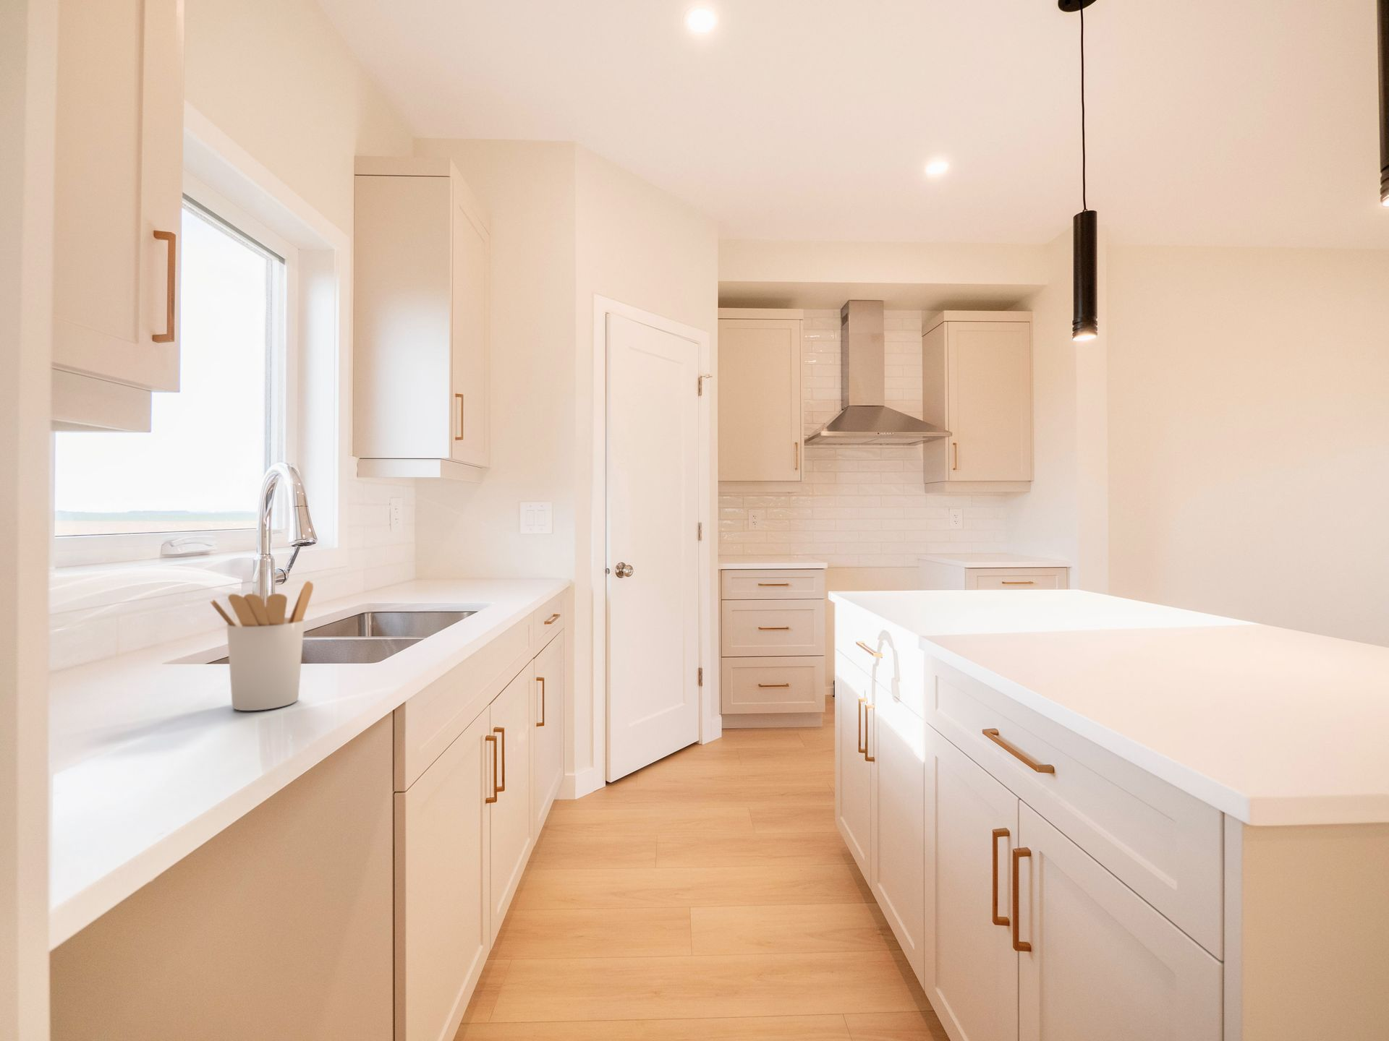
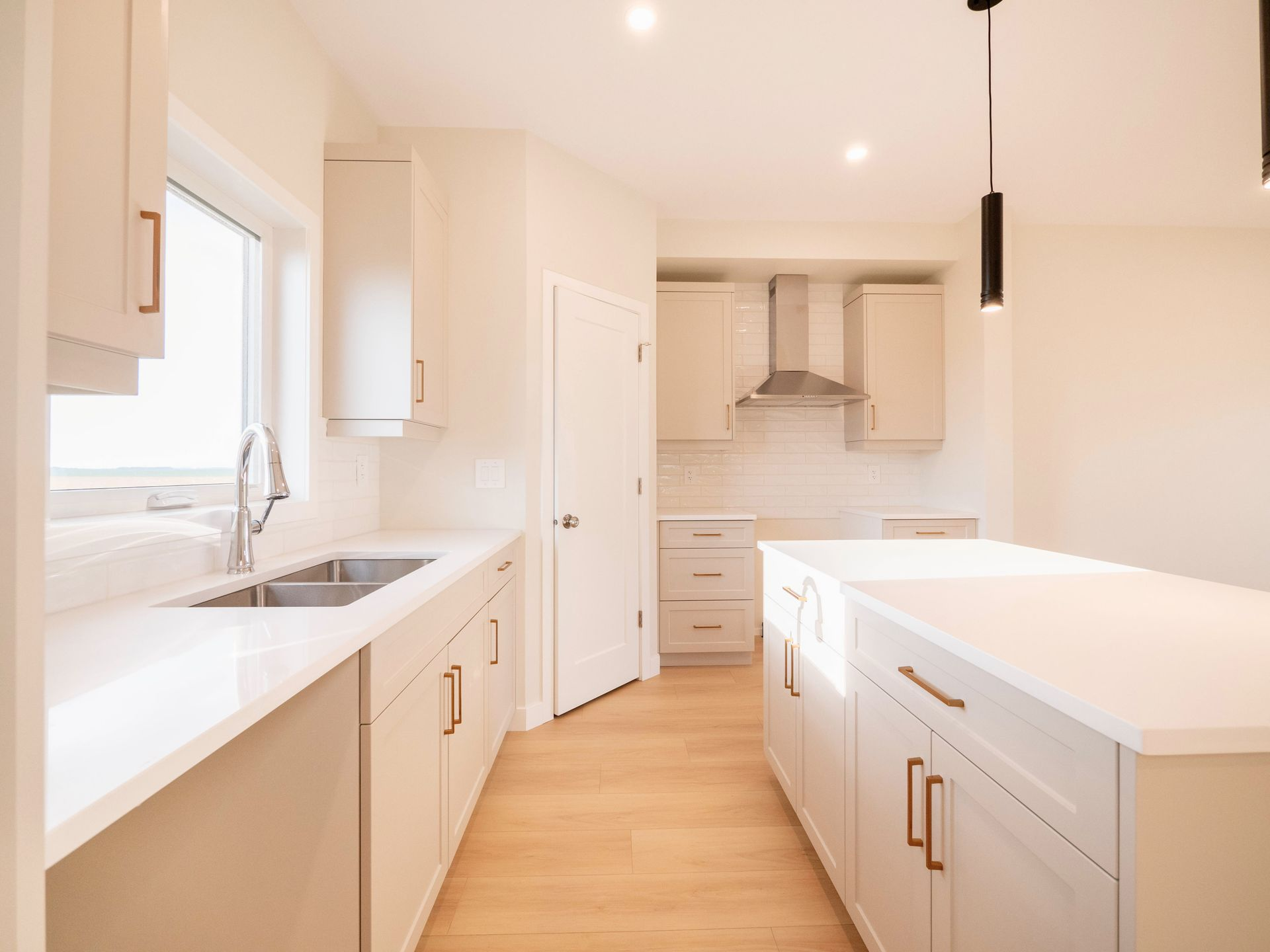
- utensil holder [209,581,314,712]
